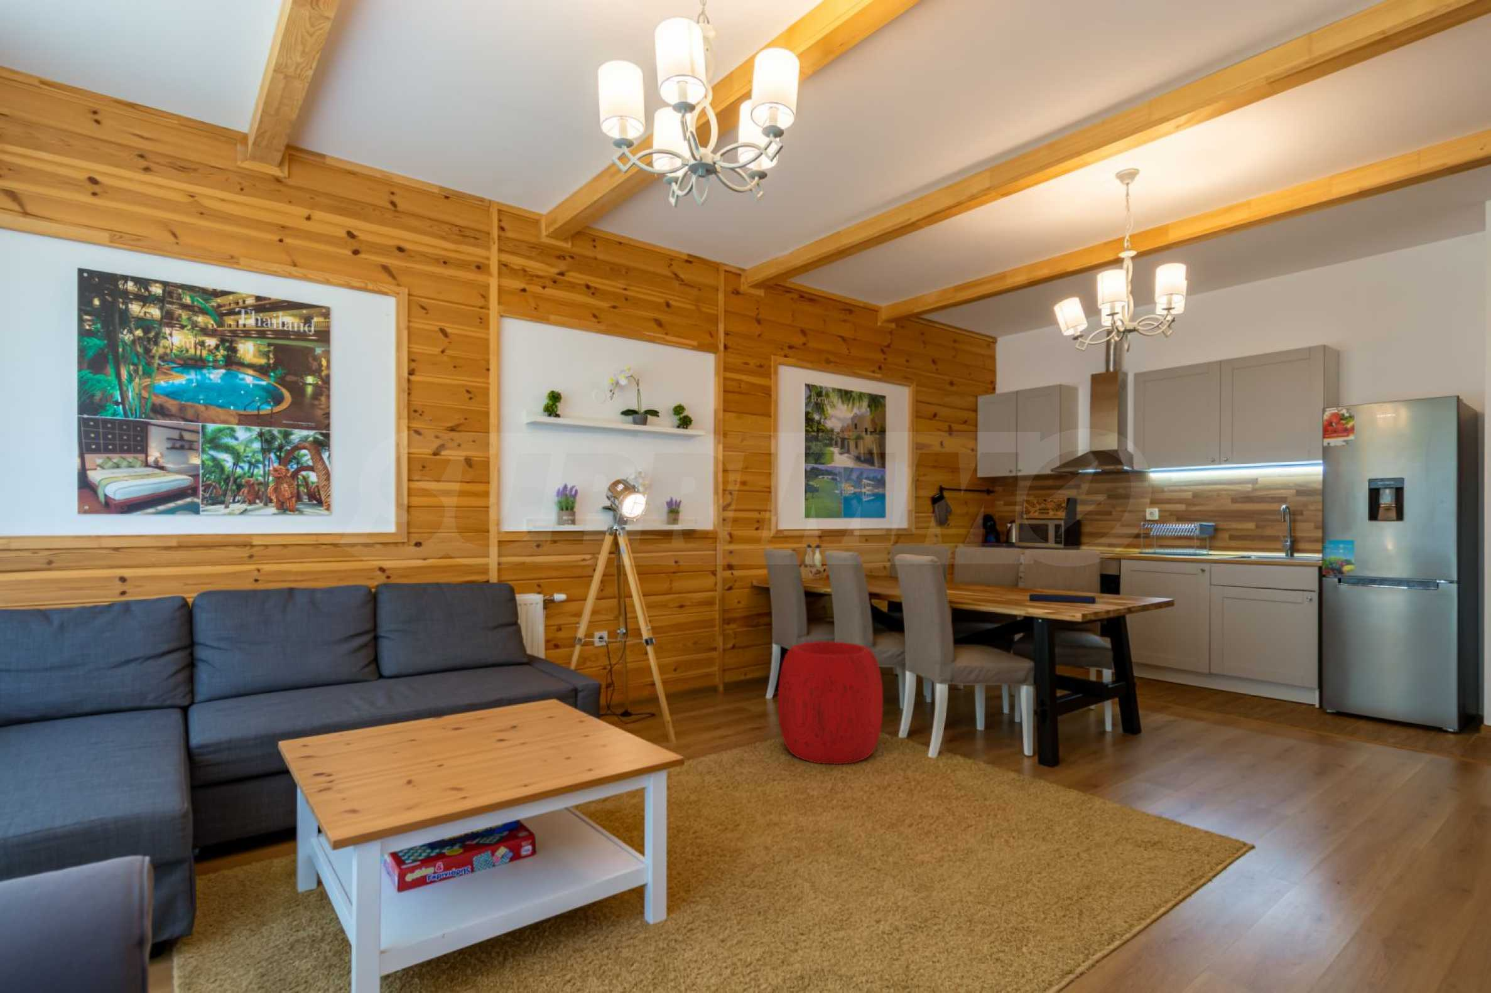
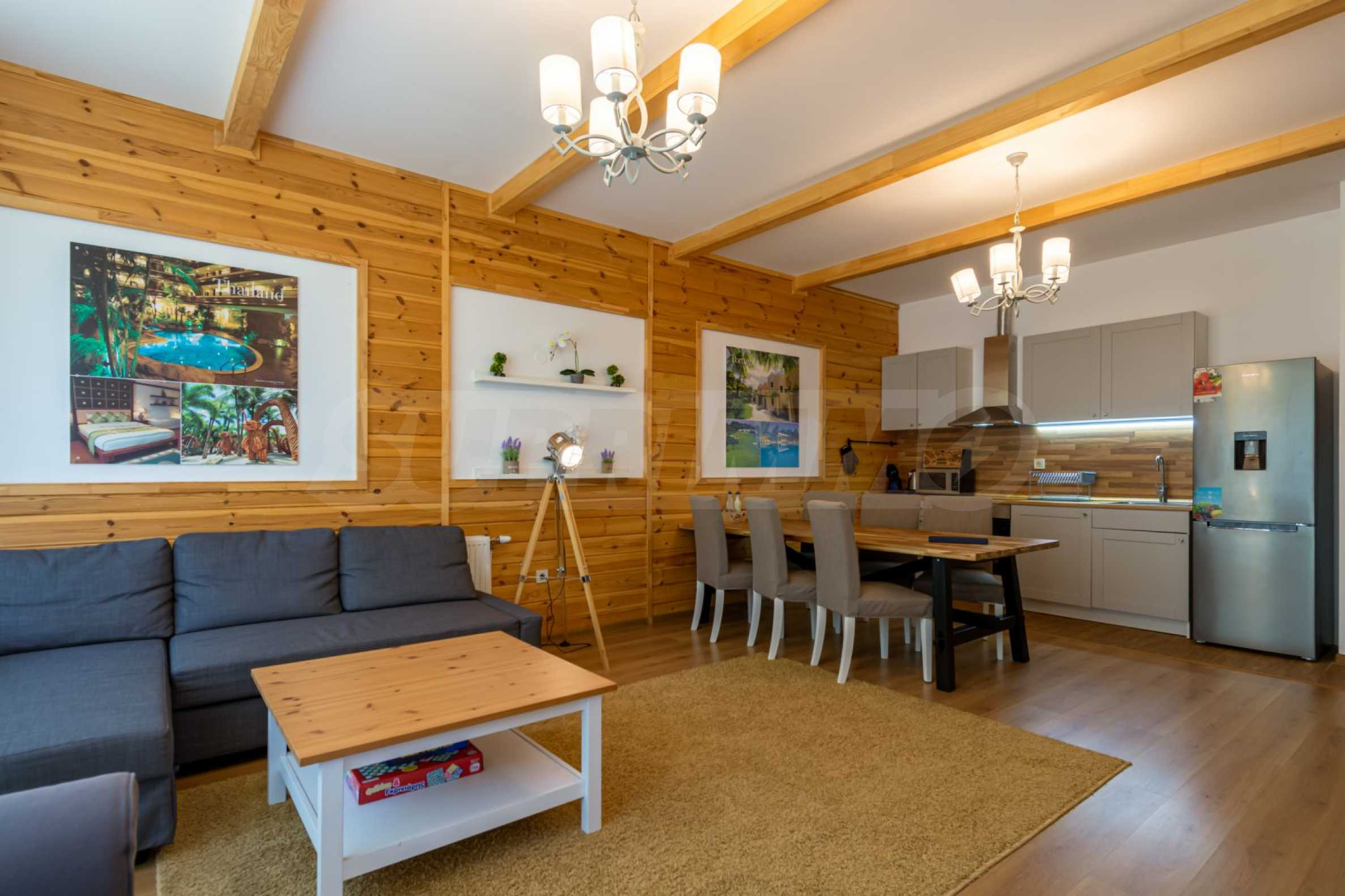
- pouf [777,641,884,765]
